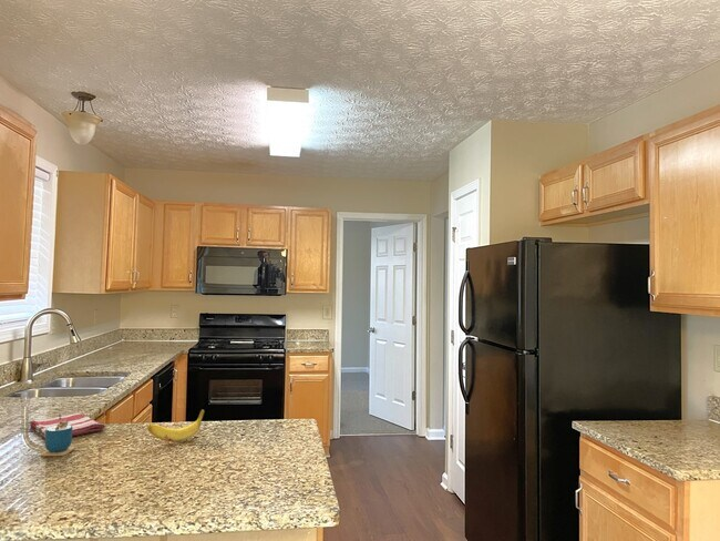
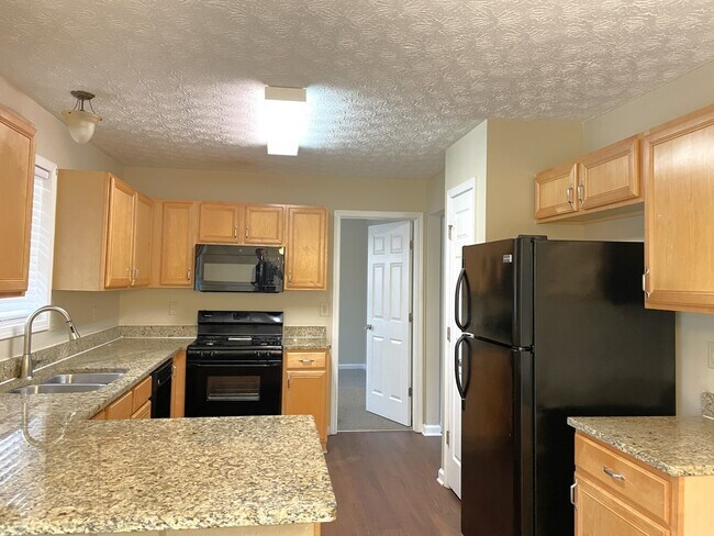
- banana [146,408,205,443]
- cup [40,412,76,457]
- dish towel [28,412,106,439]
